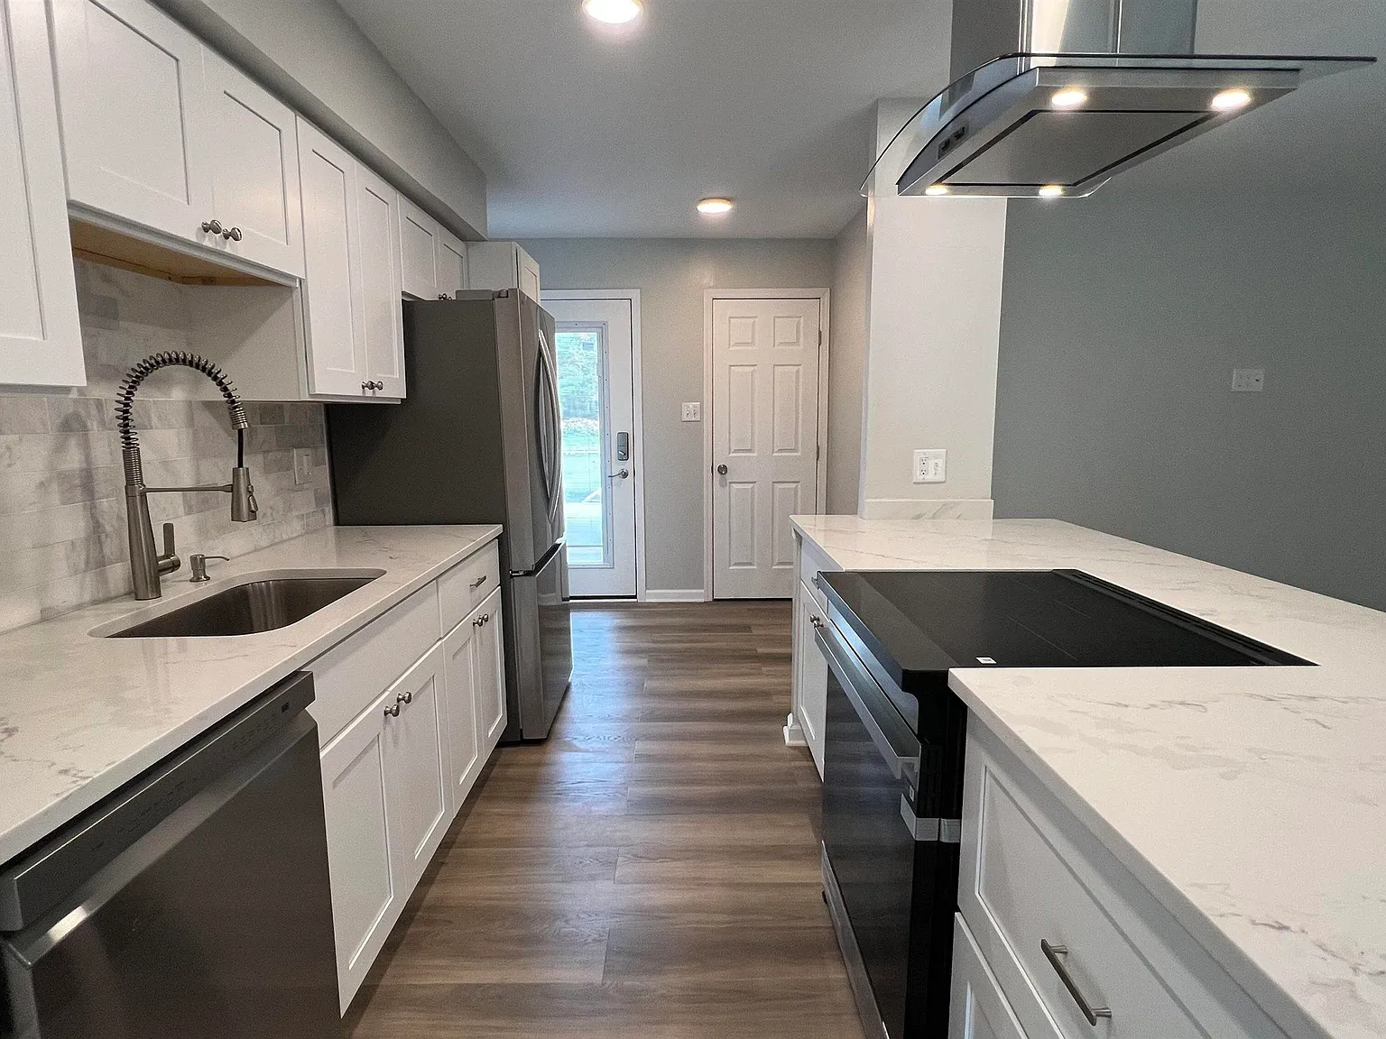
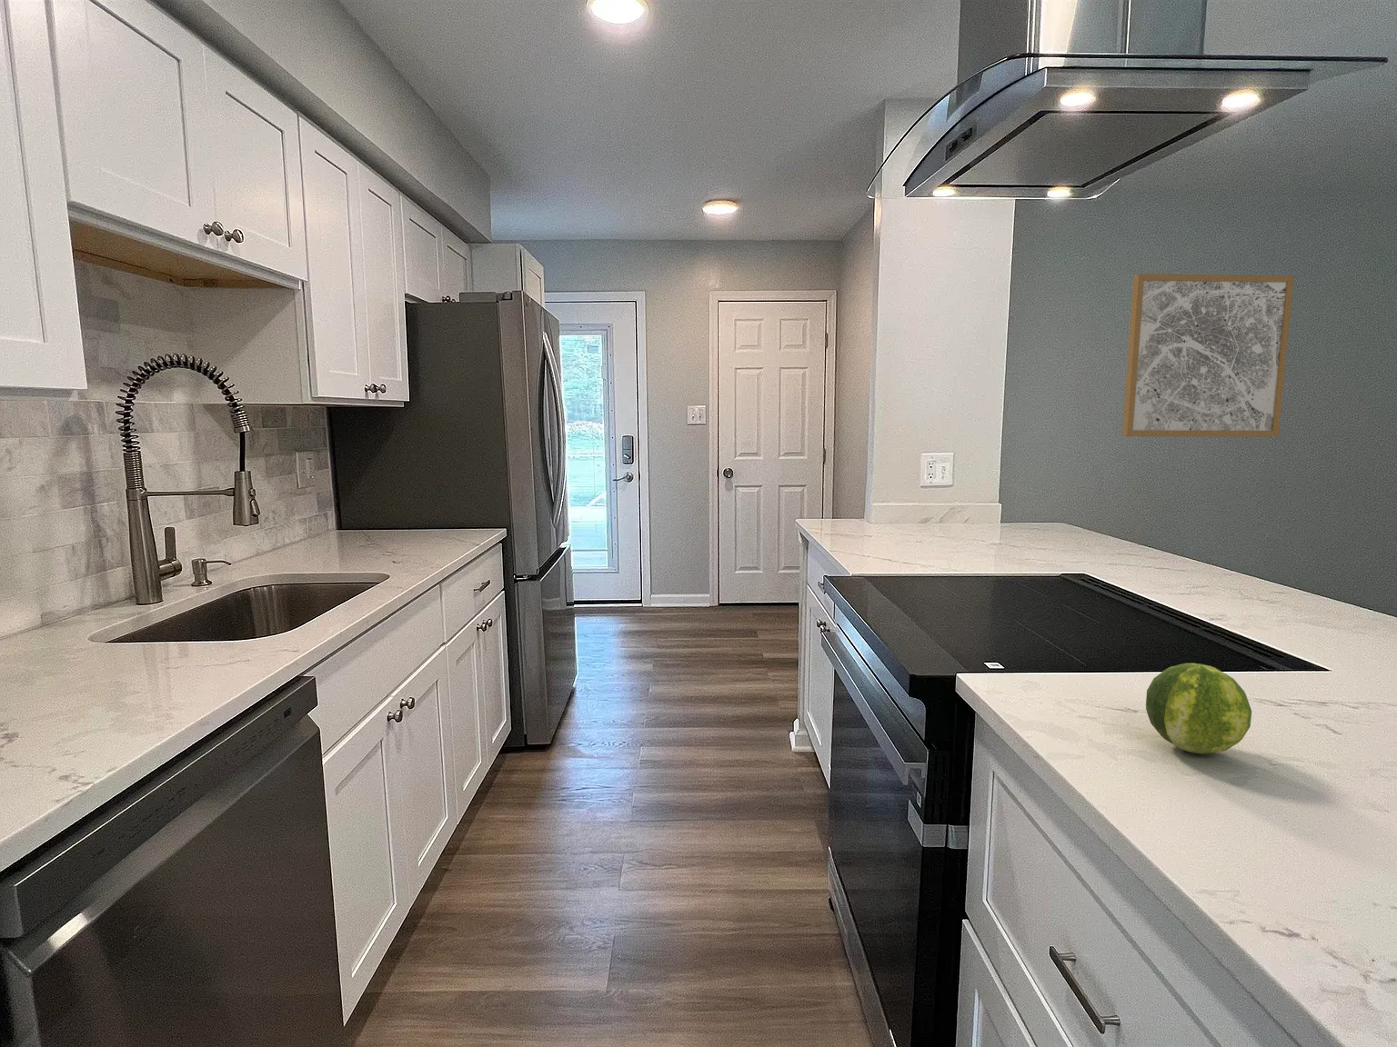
+ wall art [1121,273,1295,438]
+ fruit [1145,662,1253,754]
